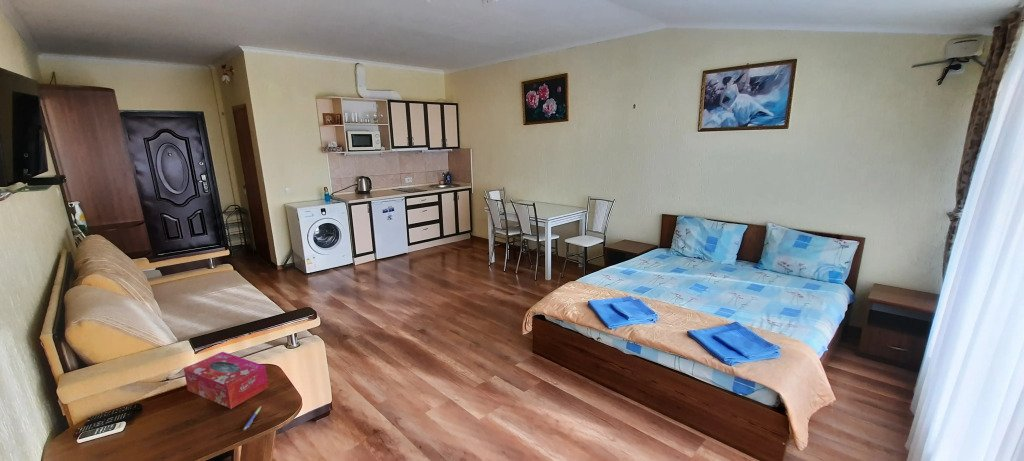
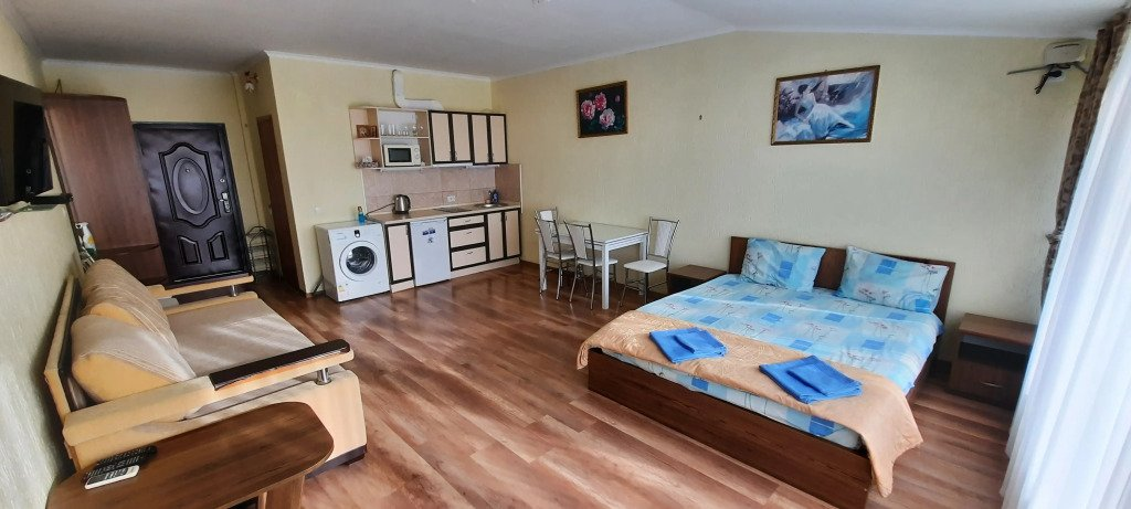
- pen [242,405,262,431]
- tissue box [183,351,269,410]
